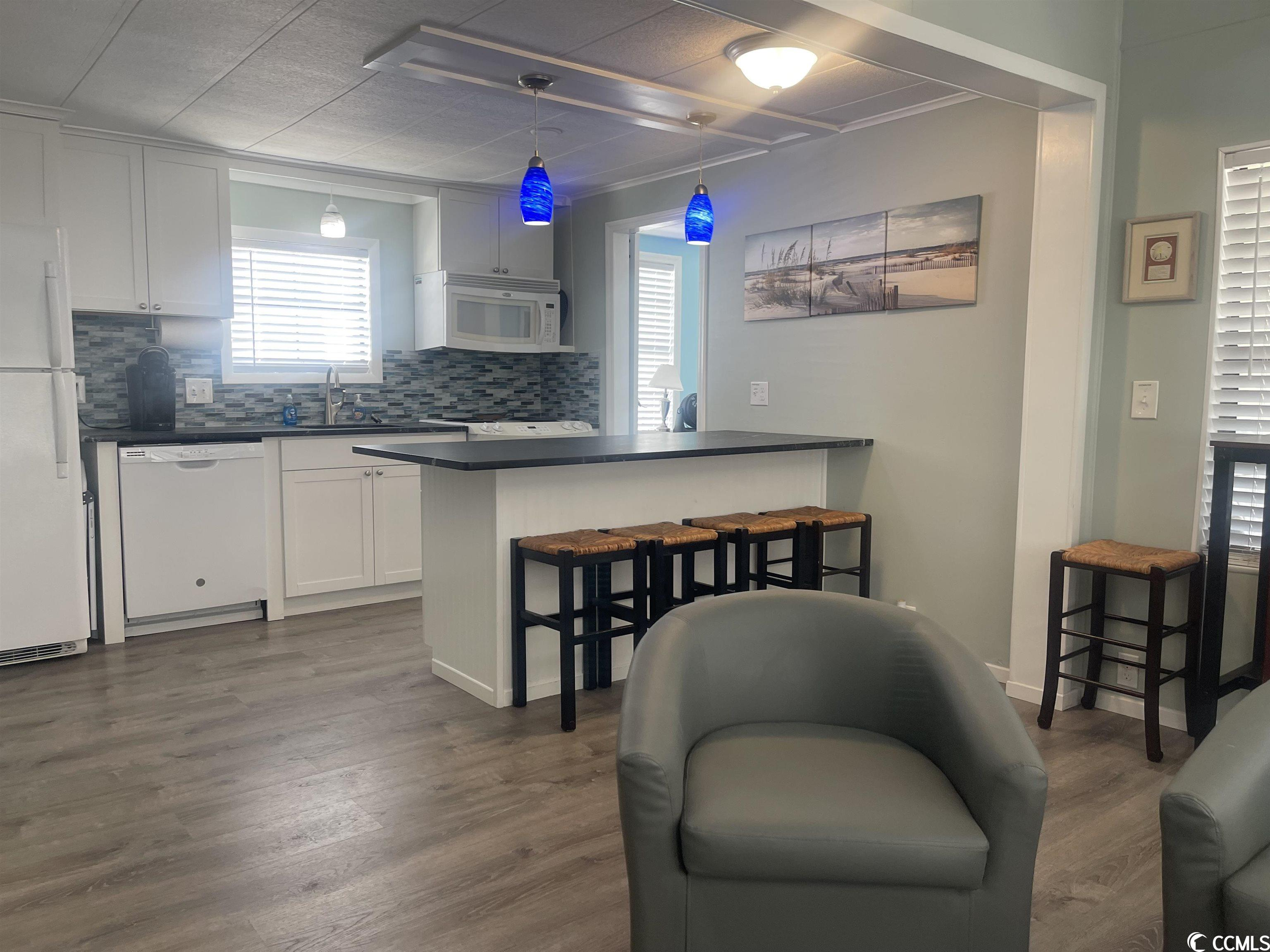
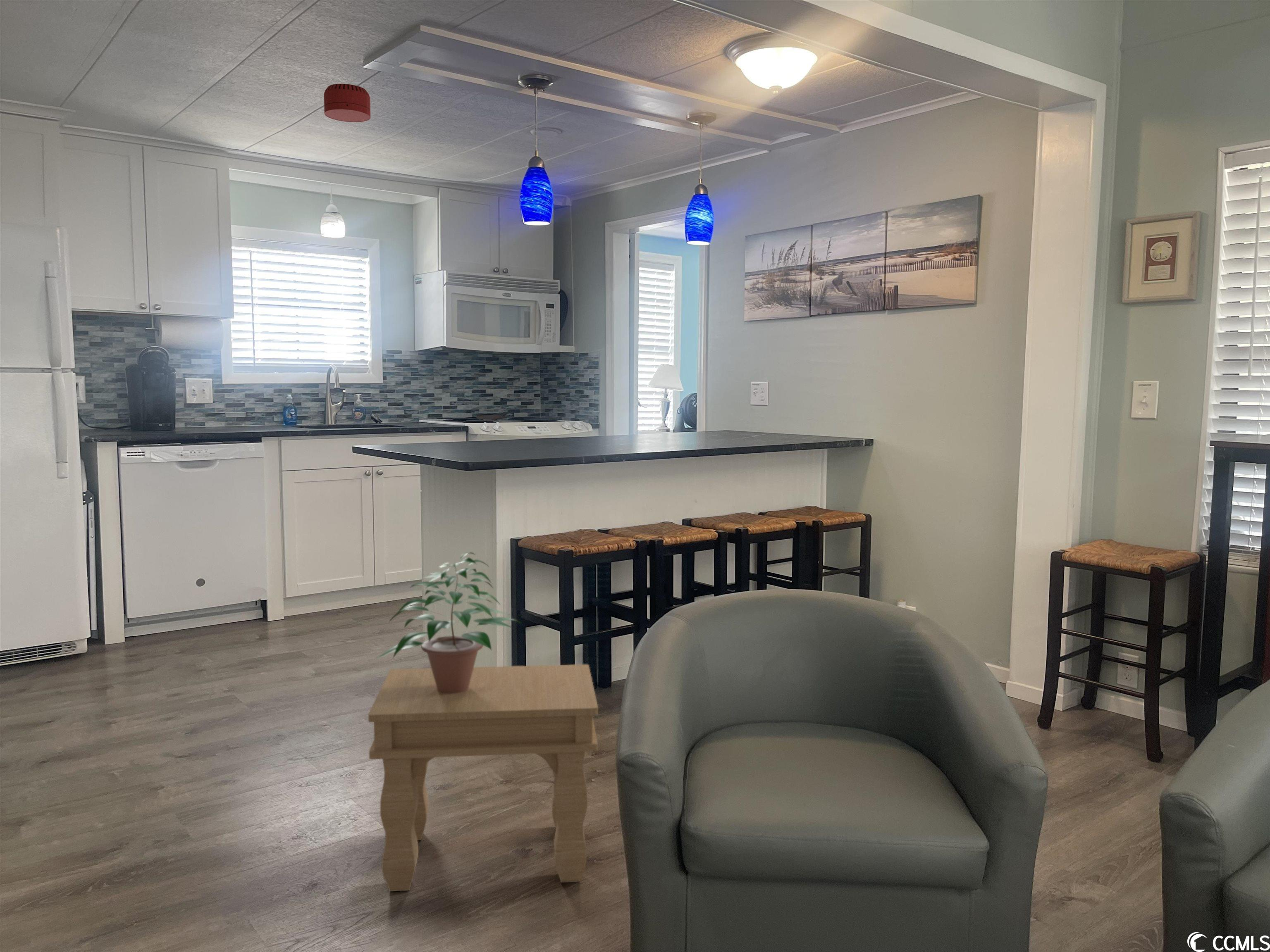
+ smoke detector [324,83,371,123]
+ potted plant [373,552,522,693]
+ side table [368,664,599,892]
